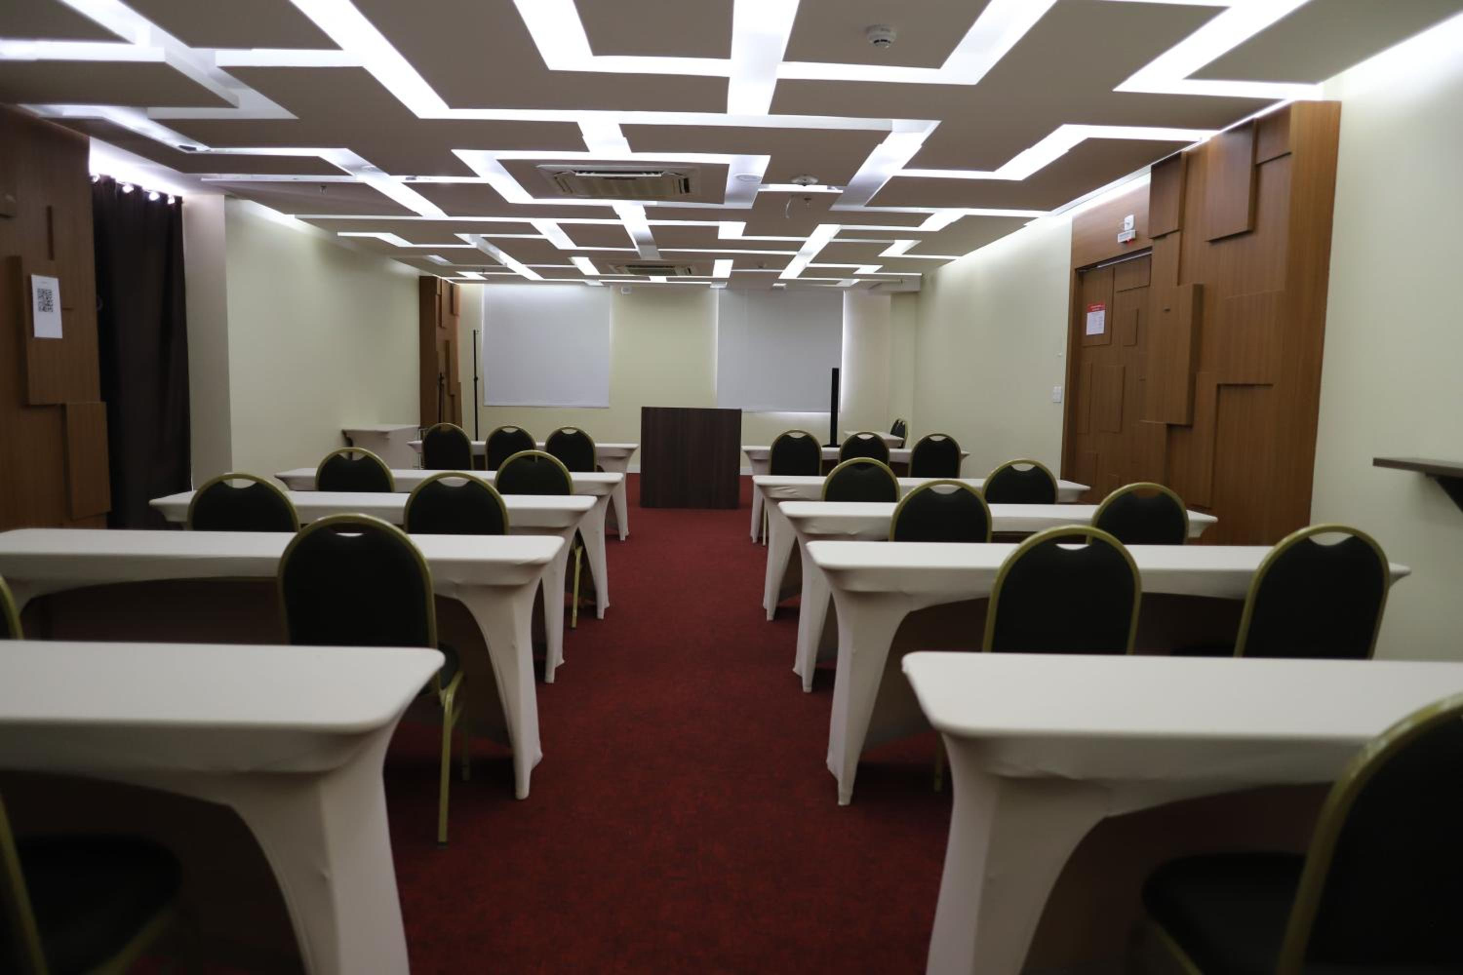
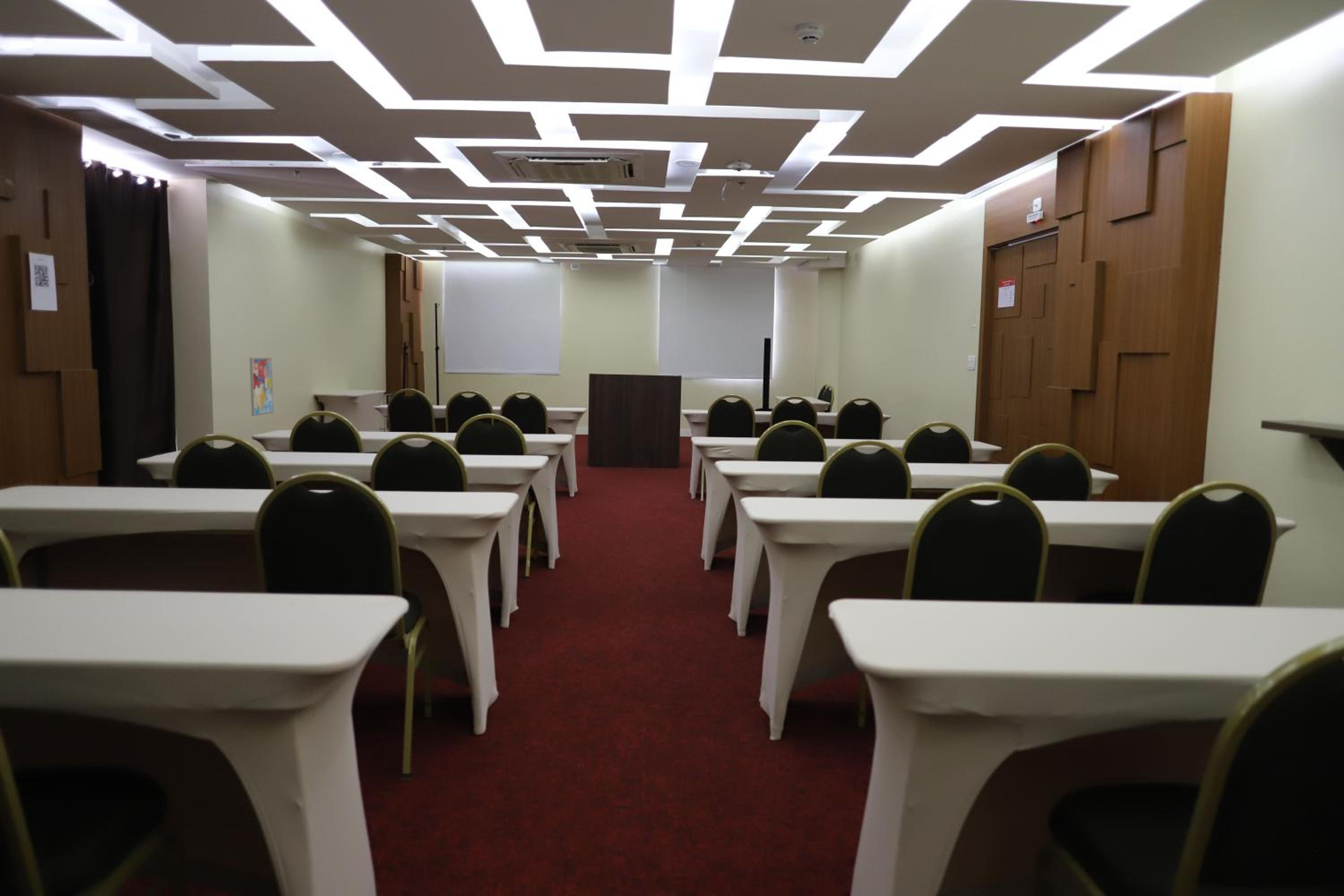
+ wall art [249,358,274,417]
